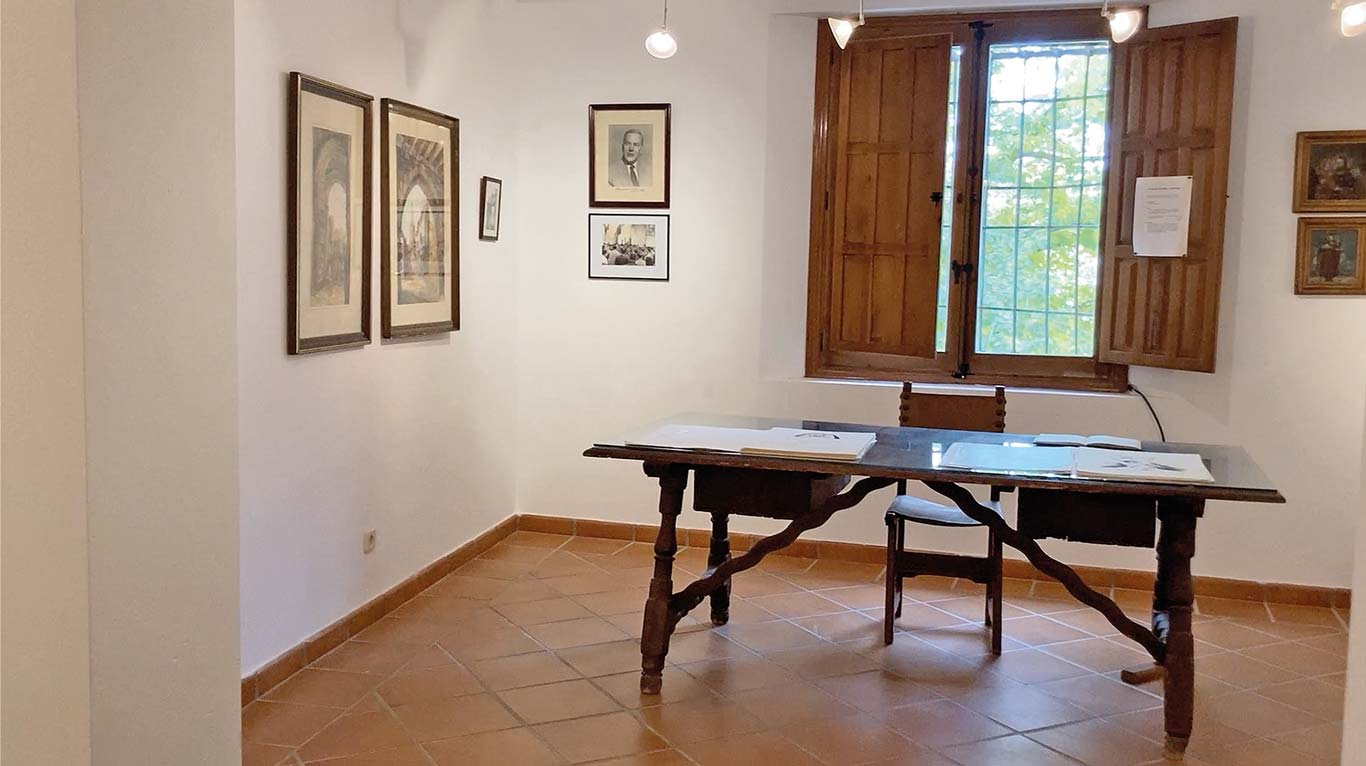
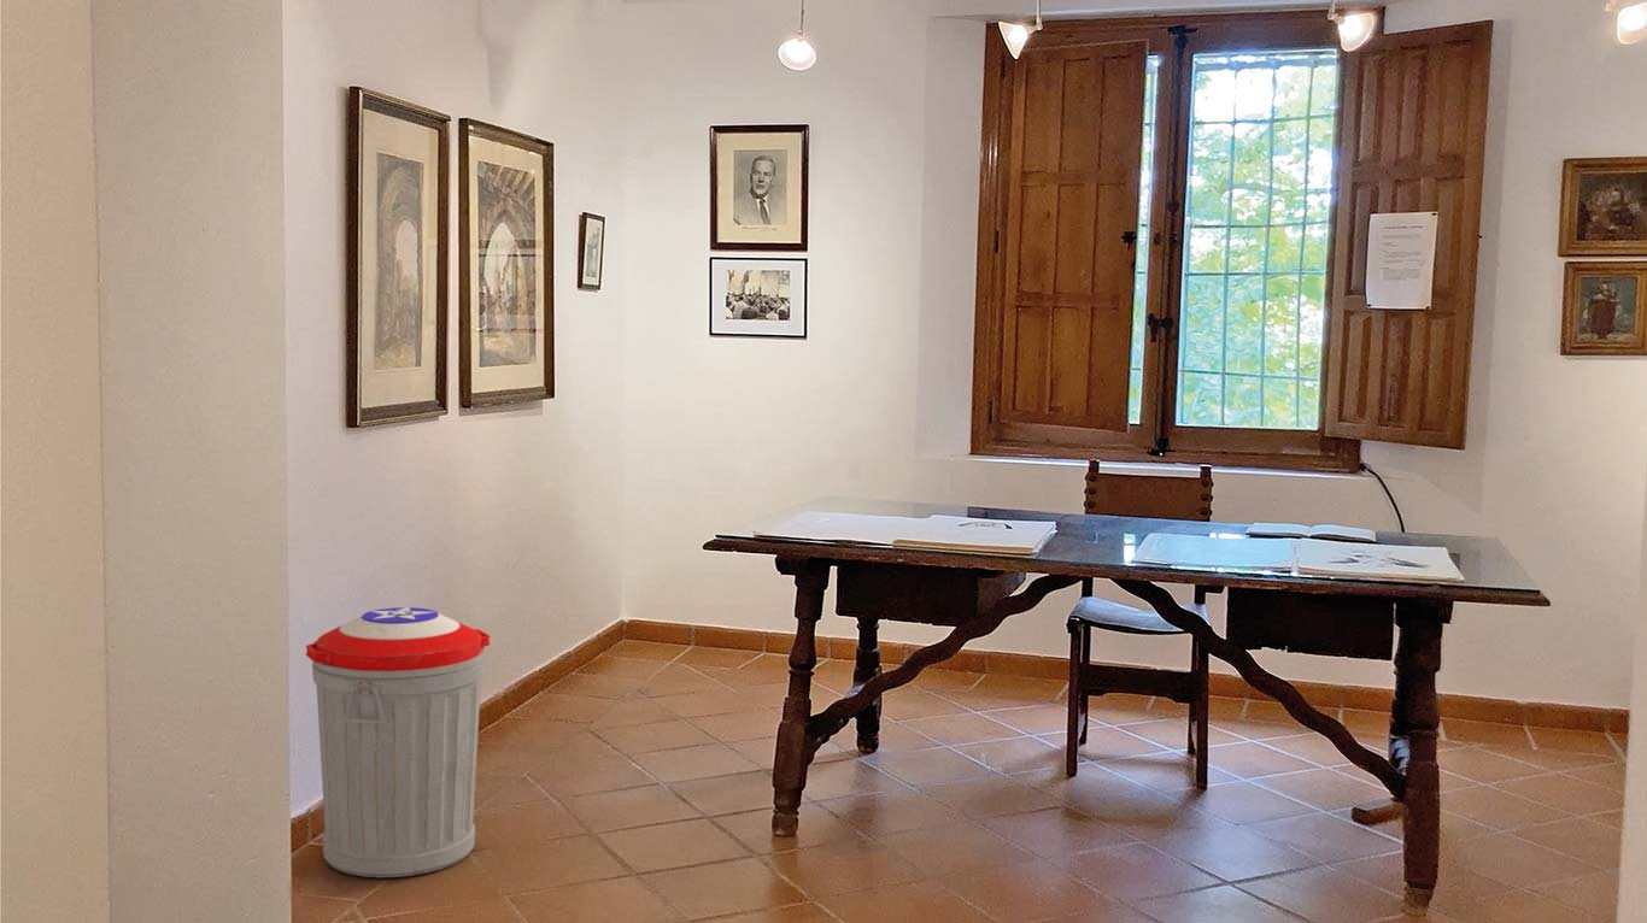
+ trash can [305,606,491,878]
